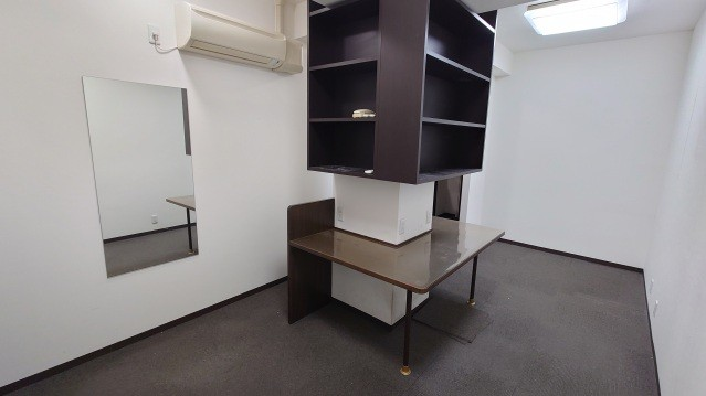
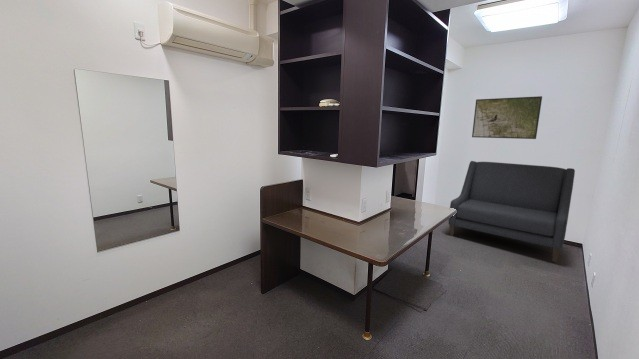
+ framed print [471,95,543,140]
+ sofa [448,160,576,263]
